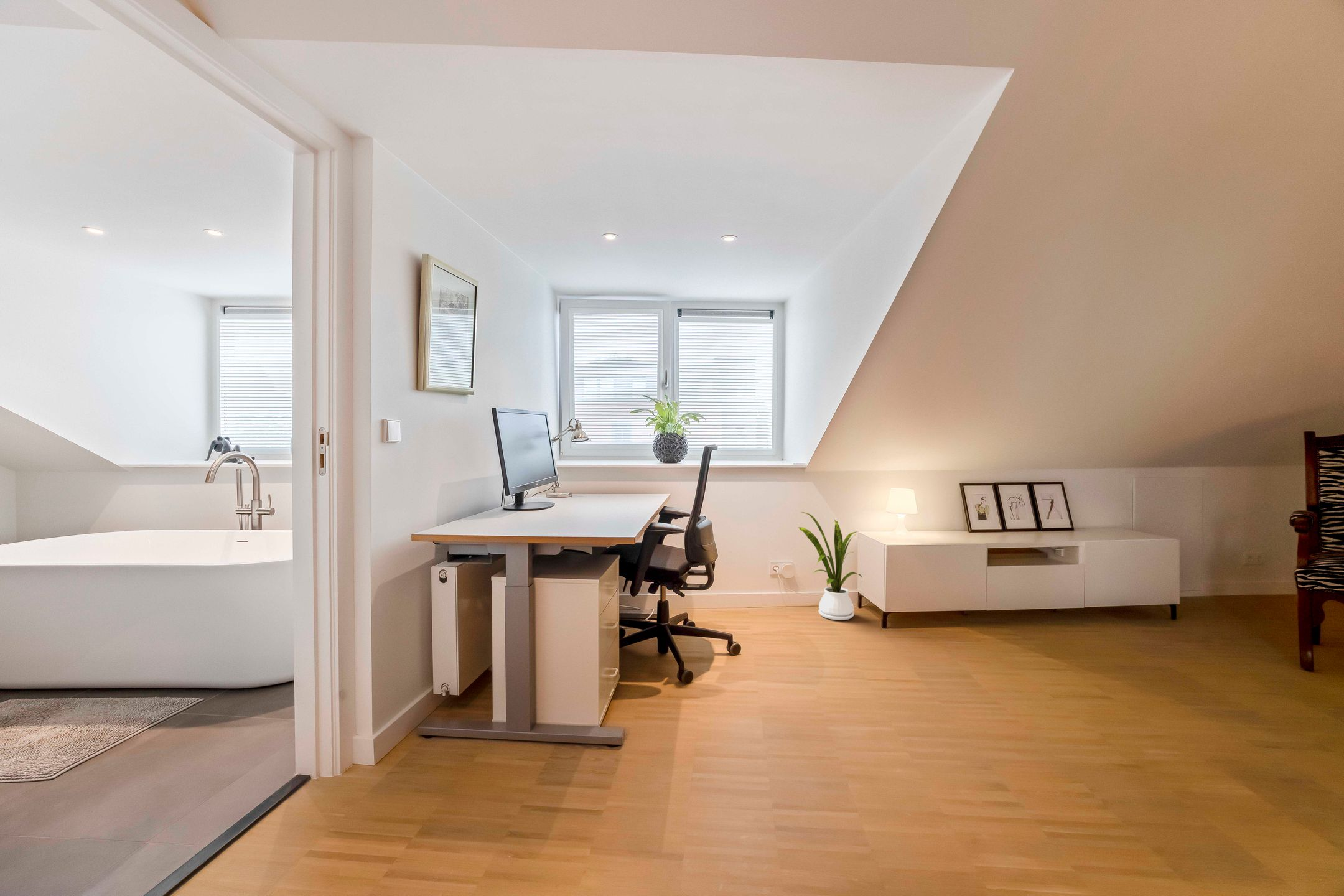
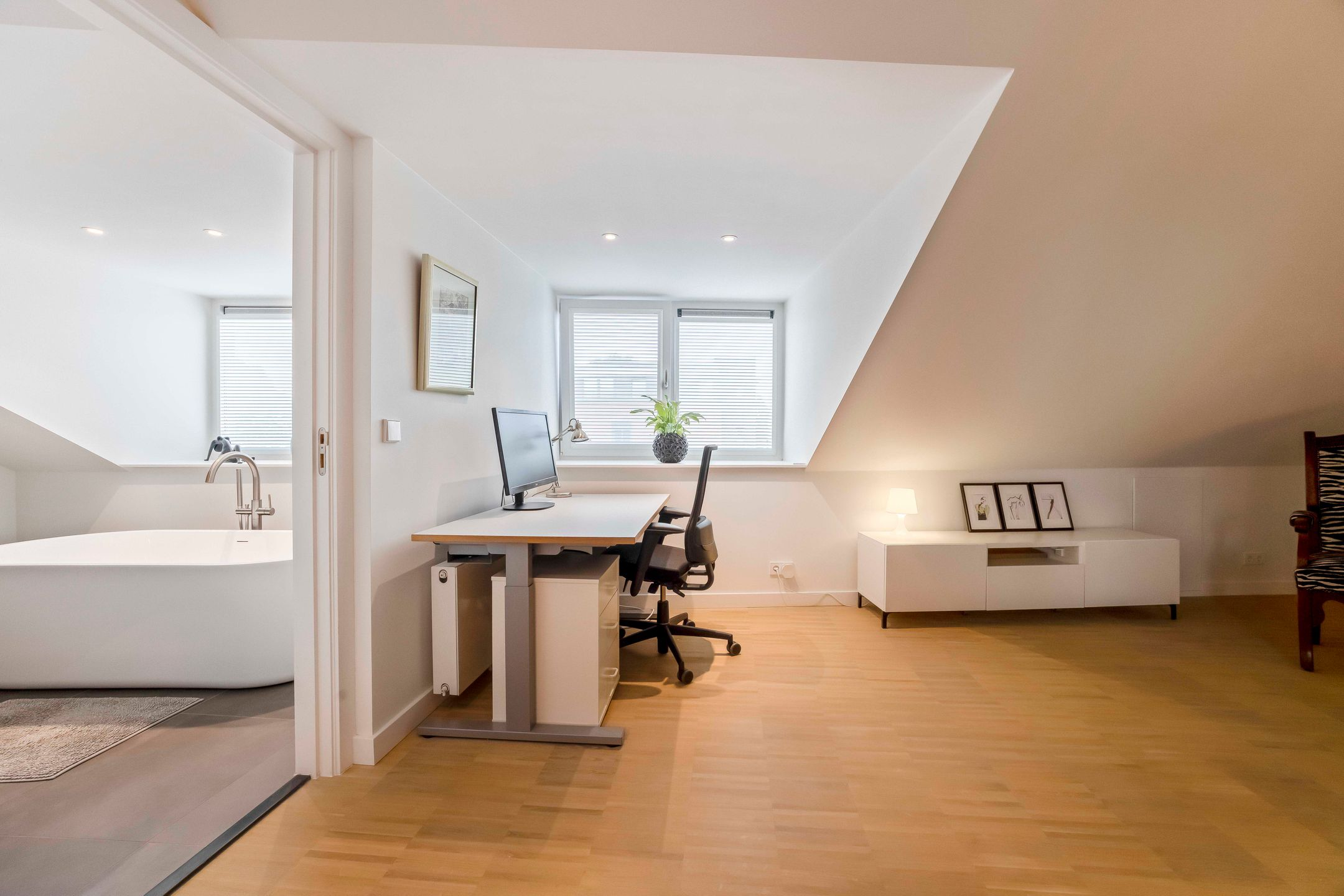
- house plant [798,511,863,621]
